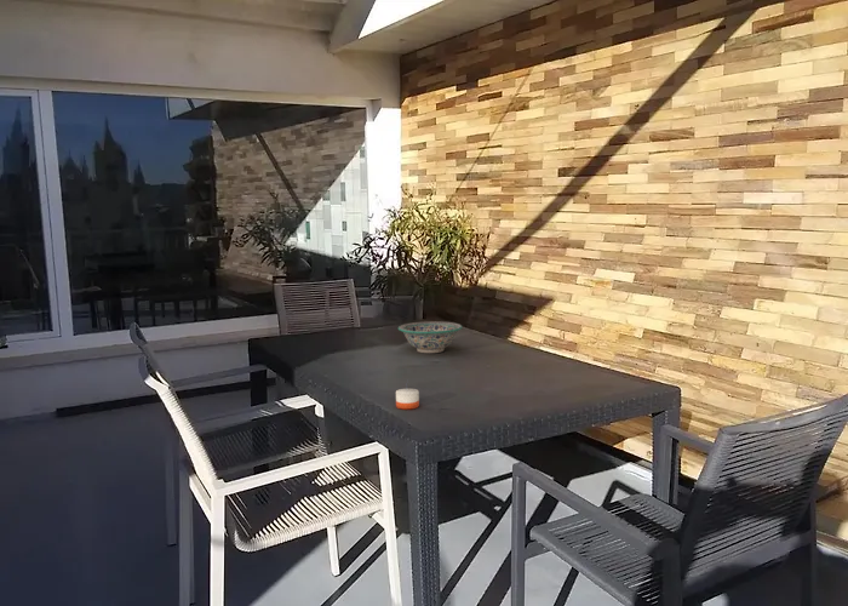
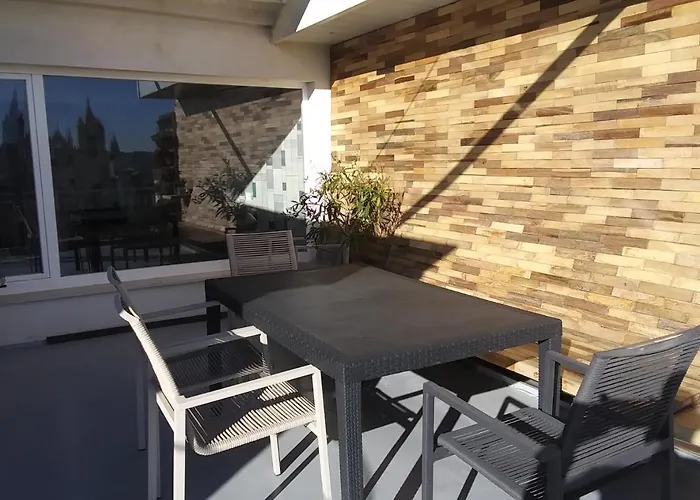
- candle [395,381,420,411]
- decorative bowl [397,320,463,354]
